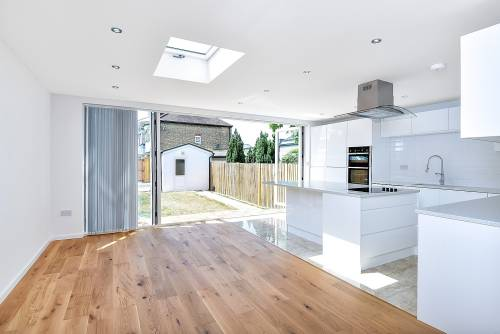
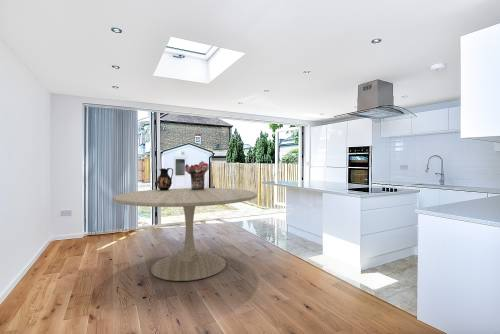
+ dining table [112,187,258,282]
+ bouquet [183,160,210,190]
+ ceramic jug [156,167,174,191]
